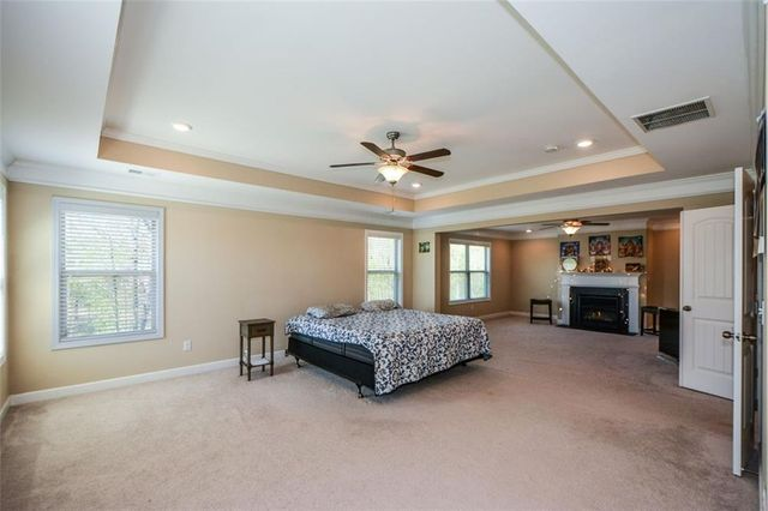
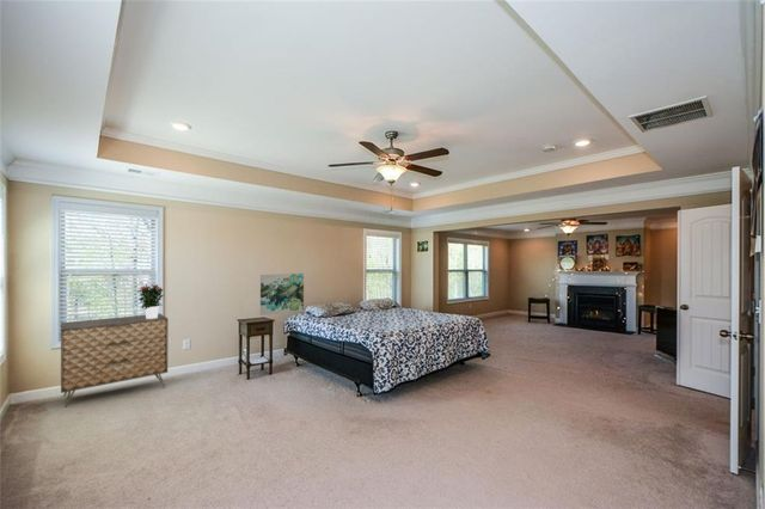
+ dresser [60,312,169,409]
+ wall art [259,272,305,317]
+ potted flower [136,283,165,319]
